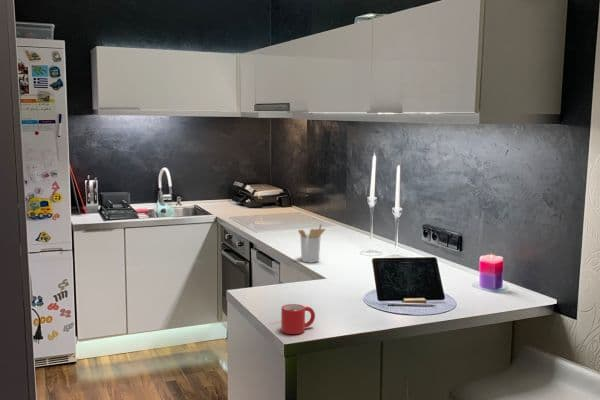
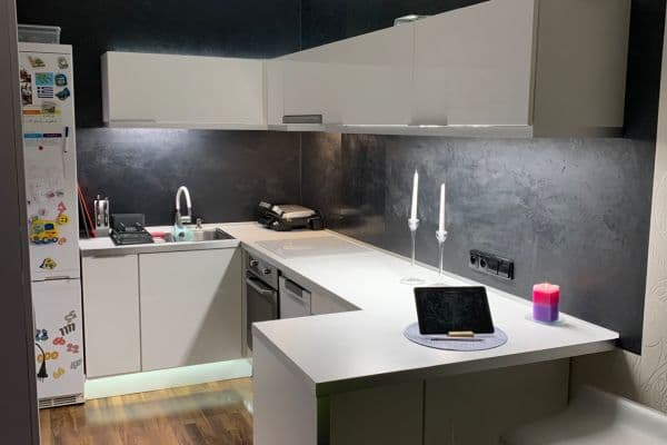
- mug [280,303,316,335]
- utensil holder [297,222,326,264]
